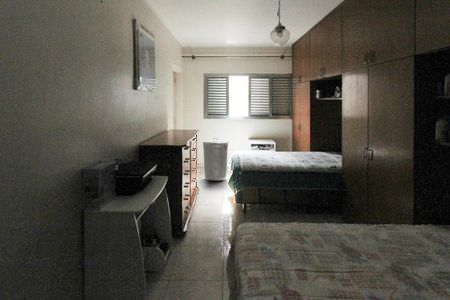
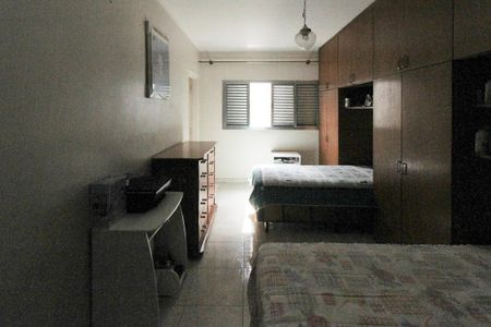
- trash can [202,137,229,182]
